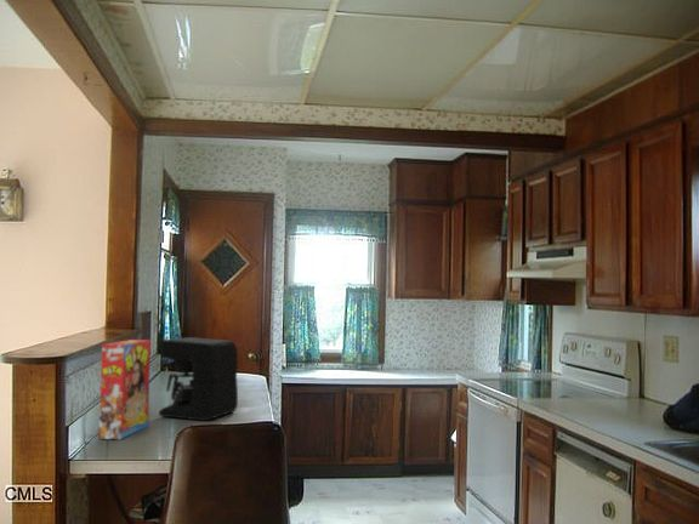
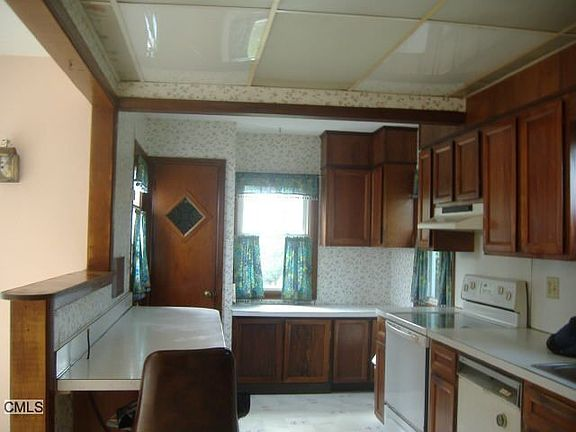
- cereal box [97,338,152,442]
- coffee maker [158,336,239,422]
